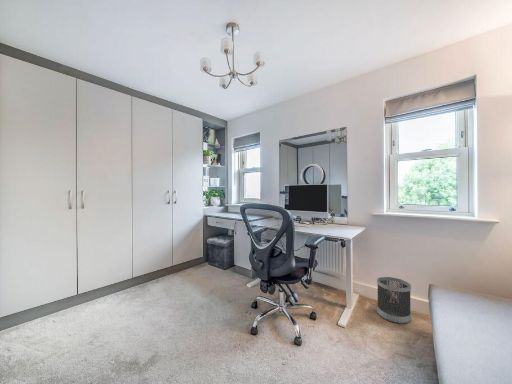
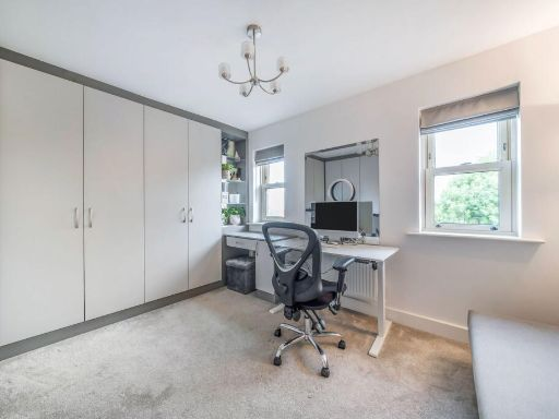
- wastebasket [376,276,412,325]
